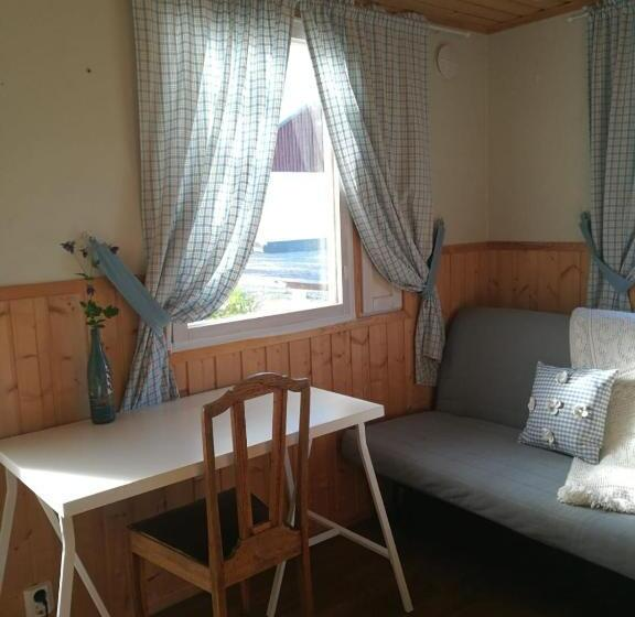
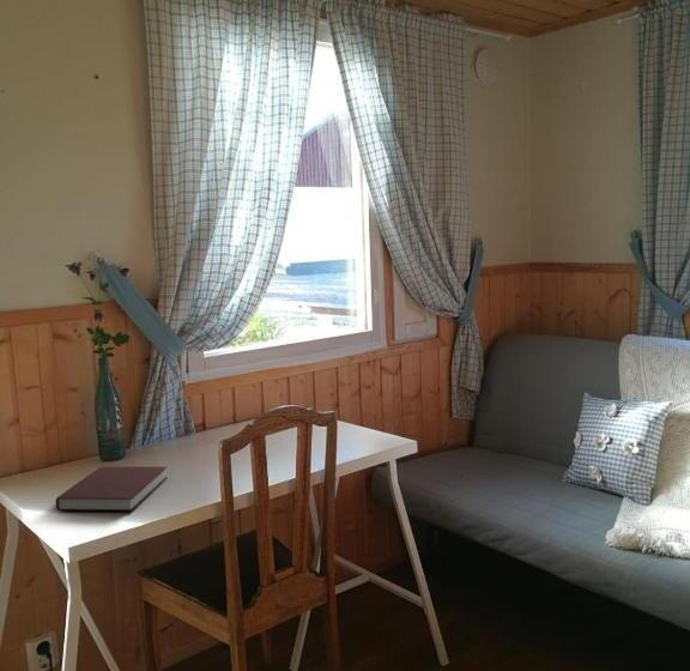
+ notebook [55,466,169,512]
